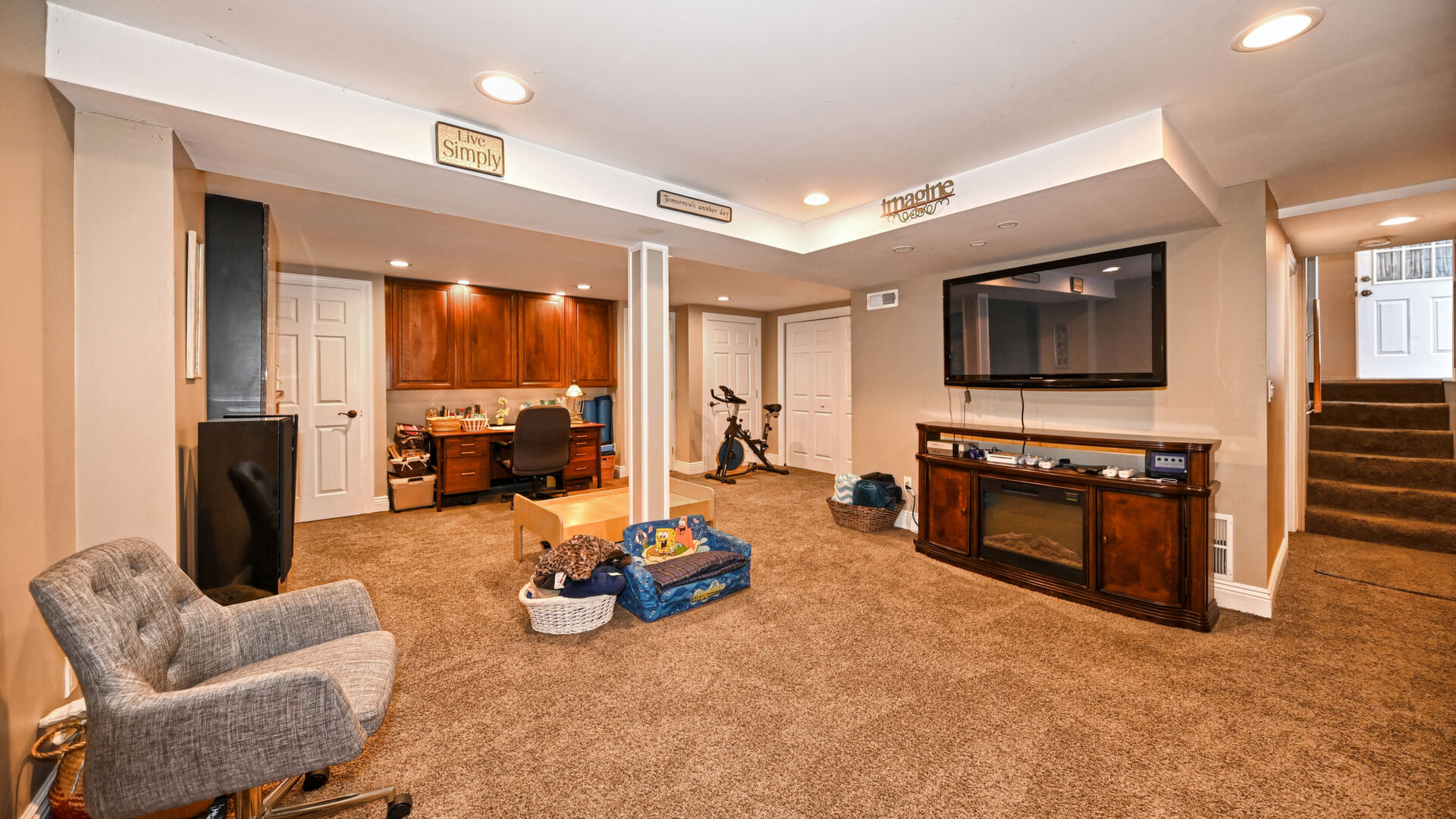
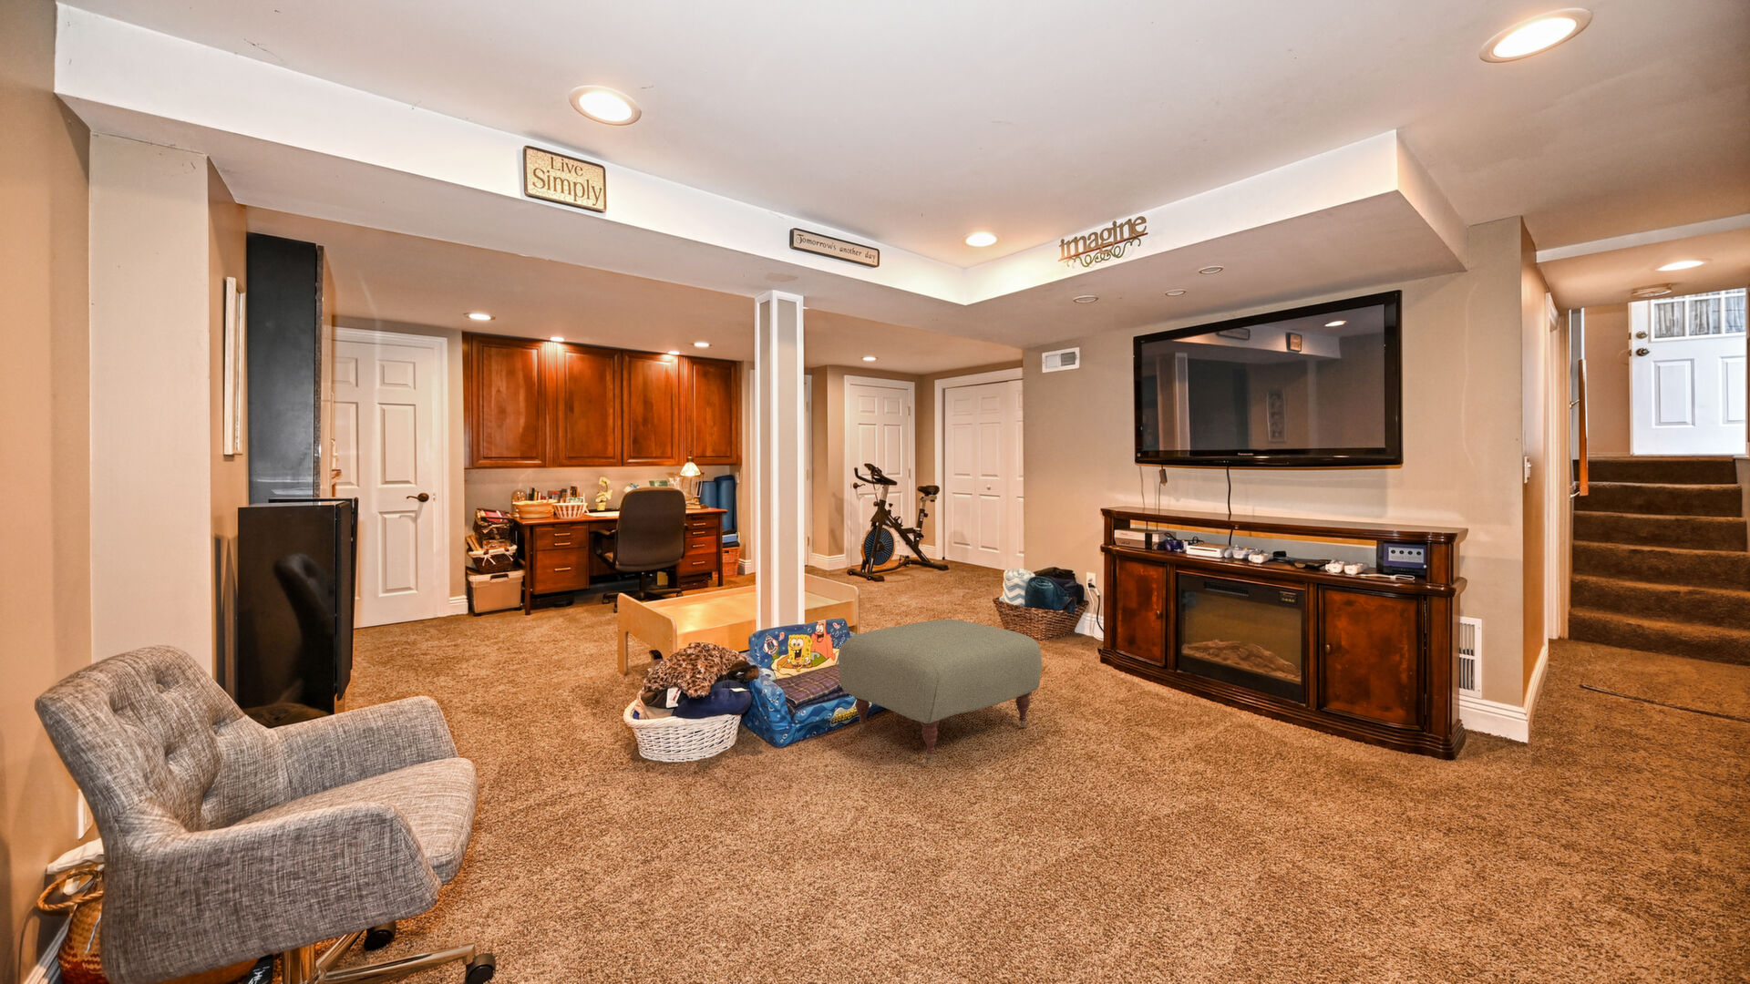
+ ottoman [838,619,1043,765]
